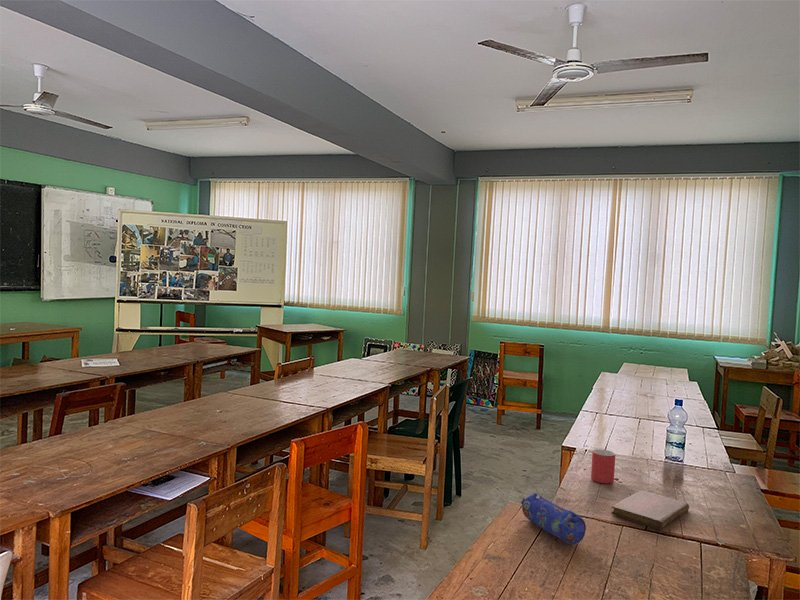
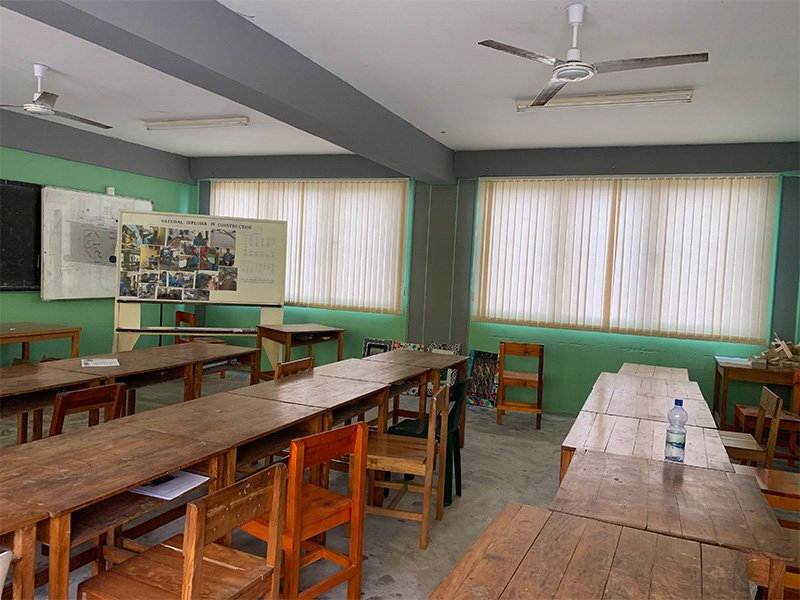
- pencil case [519,491,587,546]
- notebook [610,489,690,530]
- mug [590,448,616,484]
